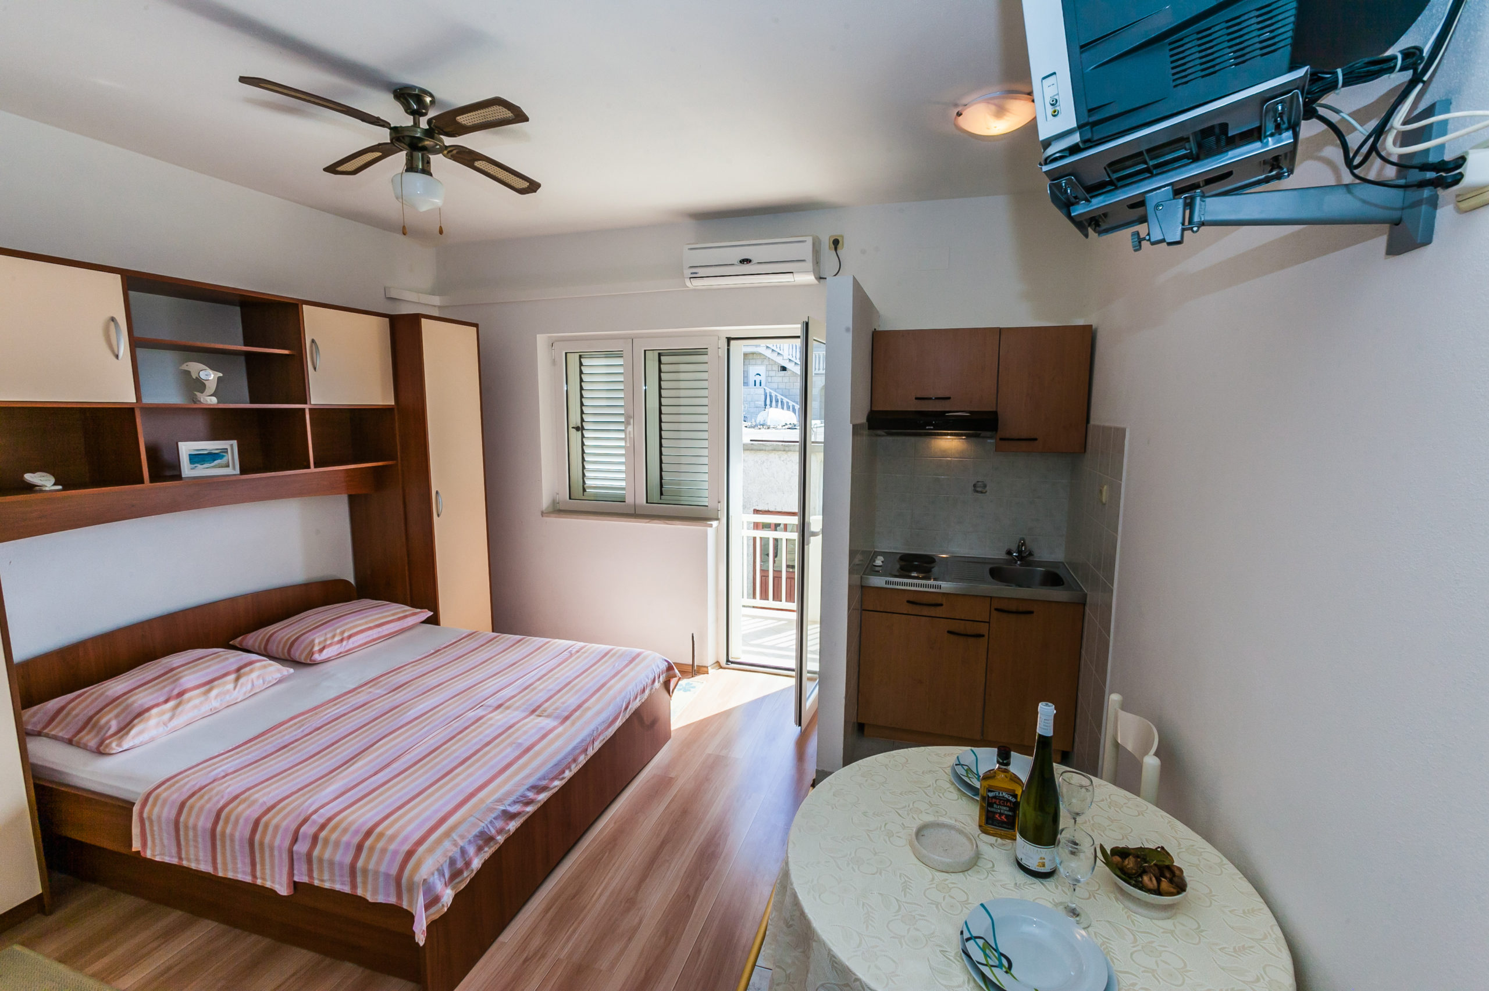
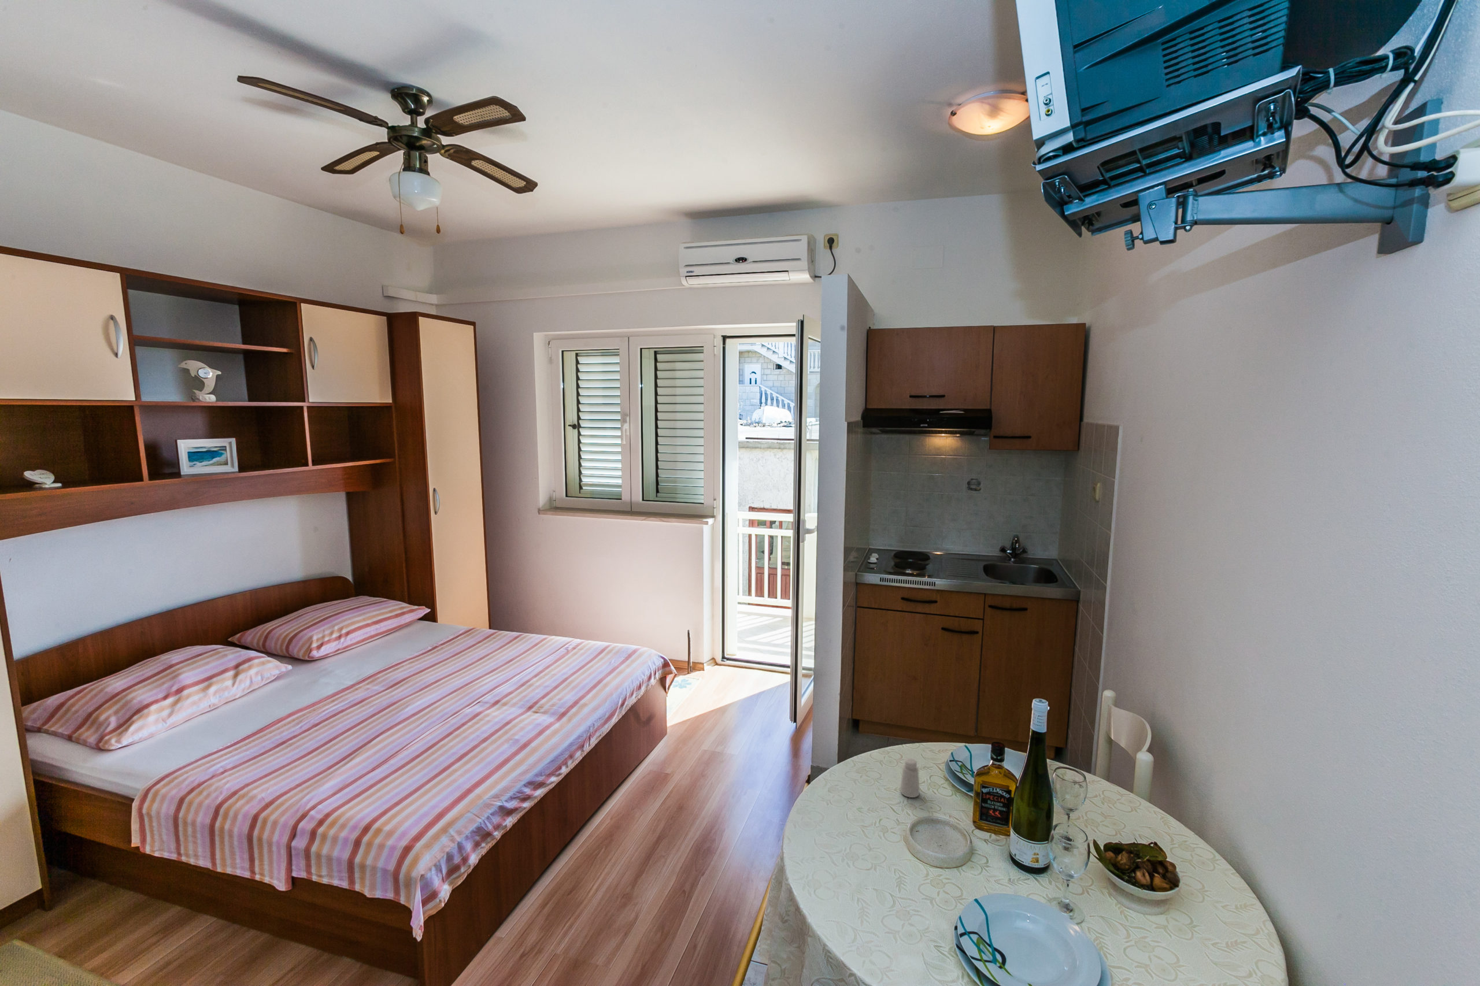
+ saltshaker [900,757,920,798]
